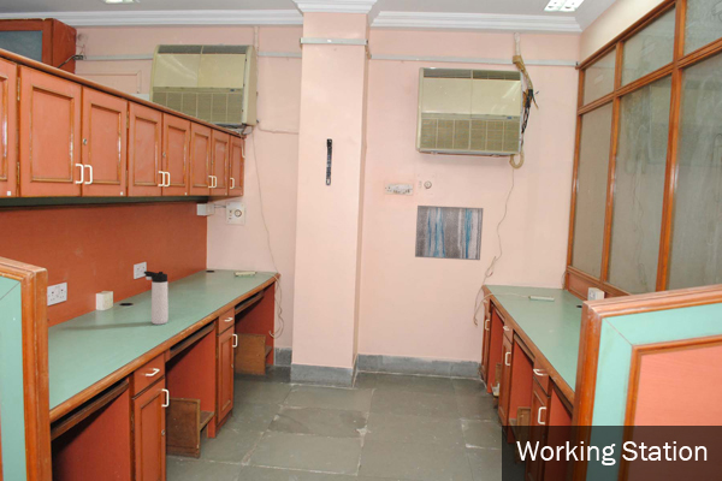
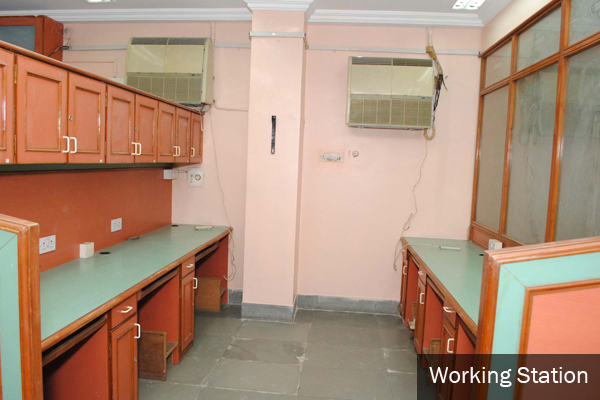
- wall art [414,204,485,261]
- thermos bottle [143,271,170,326]
